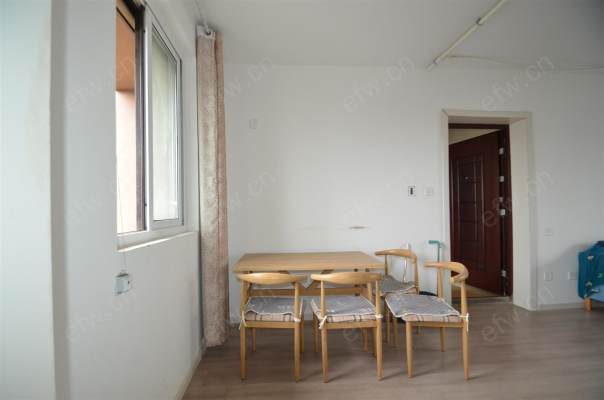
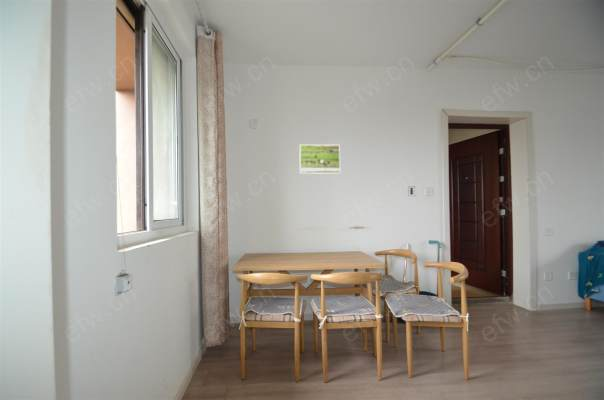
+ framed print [298,143,341,175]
